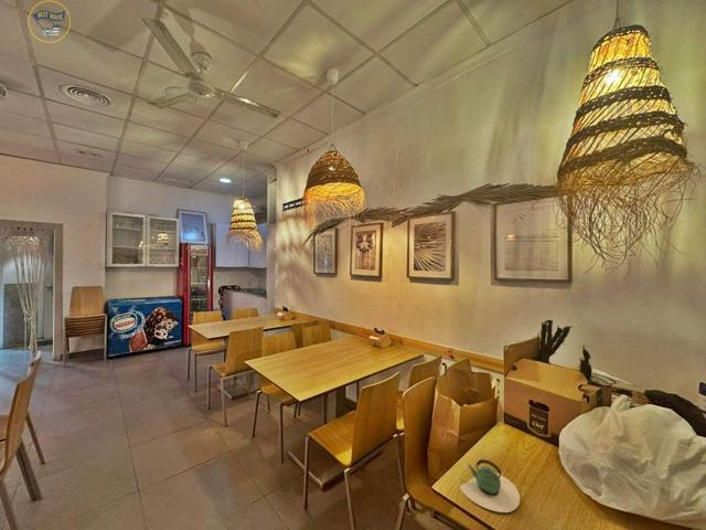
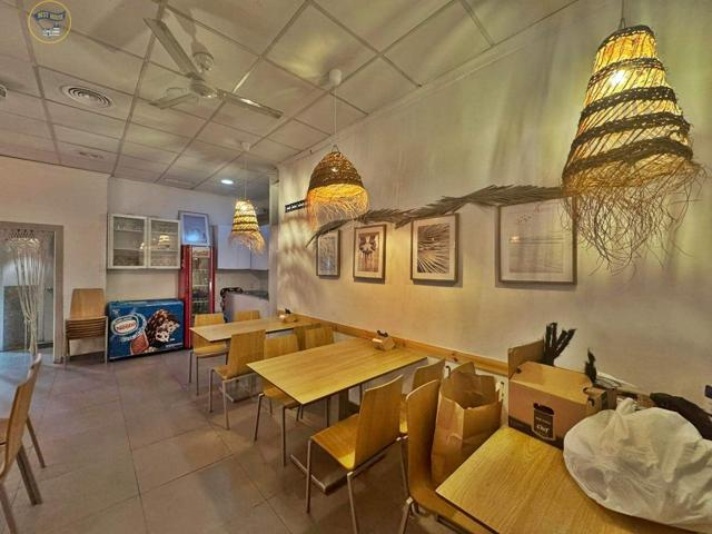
- teapot [459,458,521,513]
